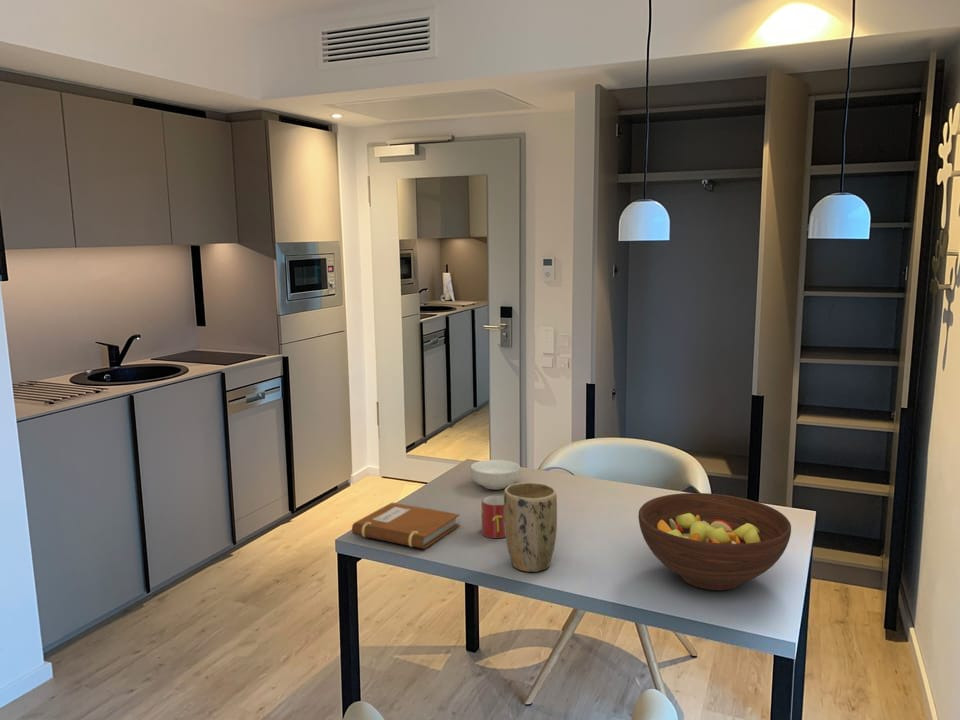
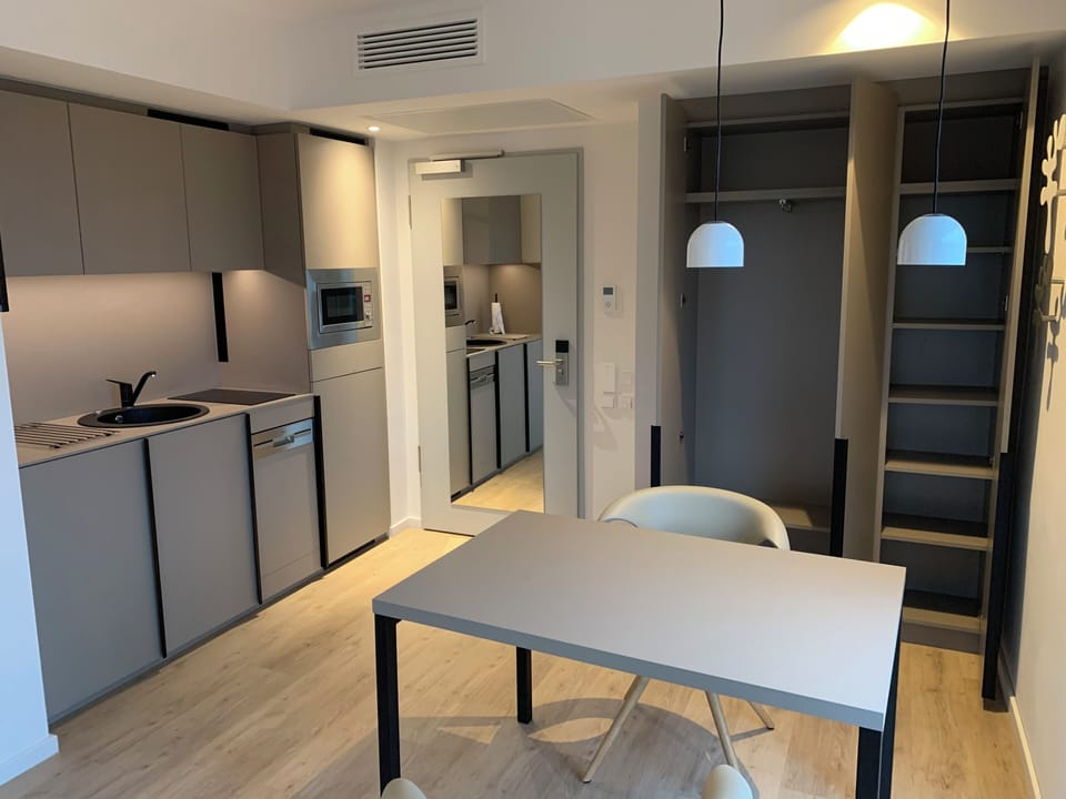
- mug [480,494,506,539]
- notebook [351,502,461,550]
- fruit bowl [637,492,792,591]
- plant pot [503,481,558,573]
- cereal bowl [470,459,521,491]
